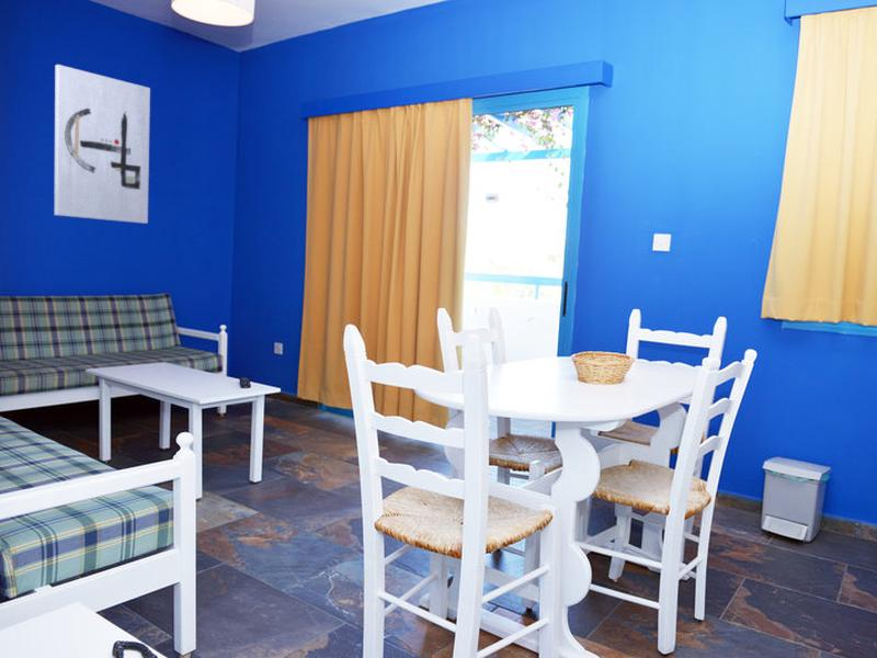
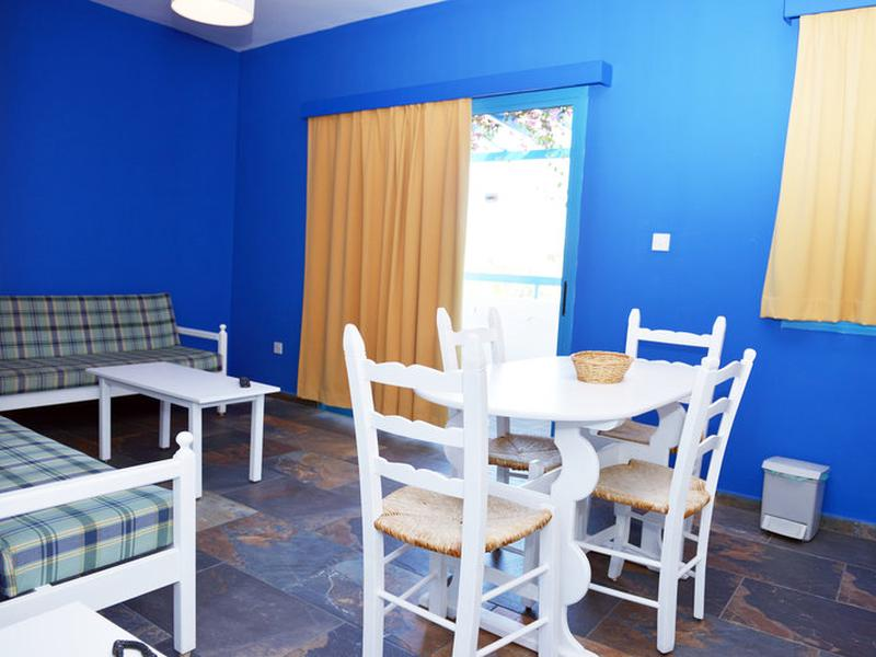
- wall art [54,64,151,225]
